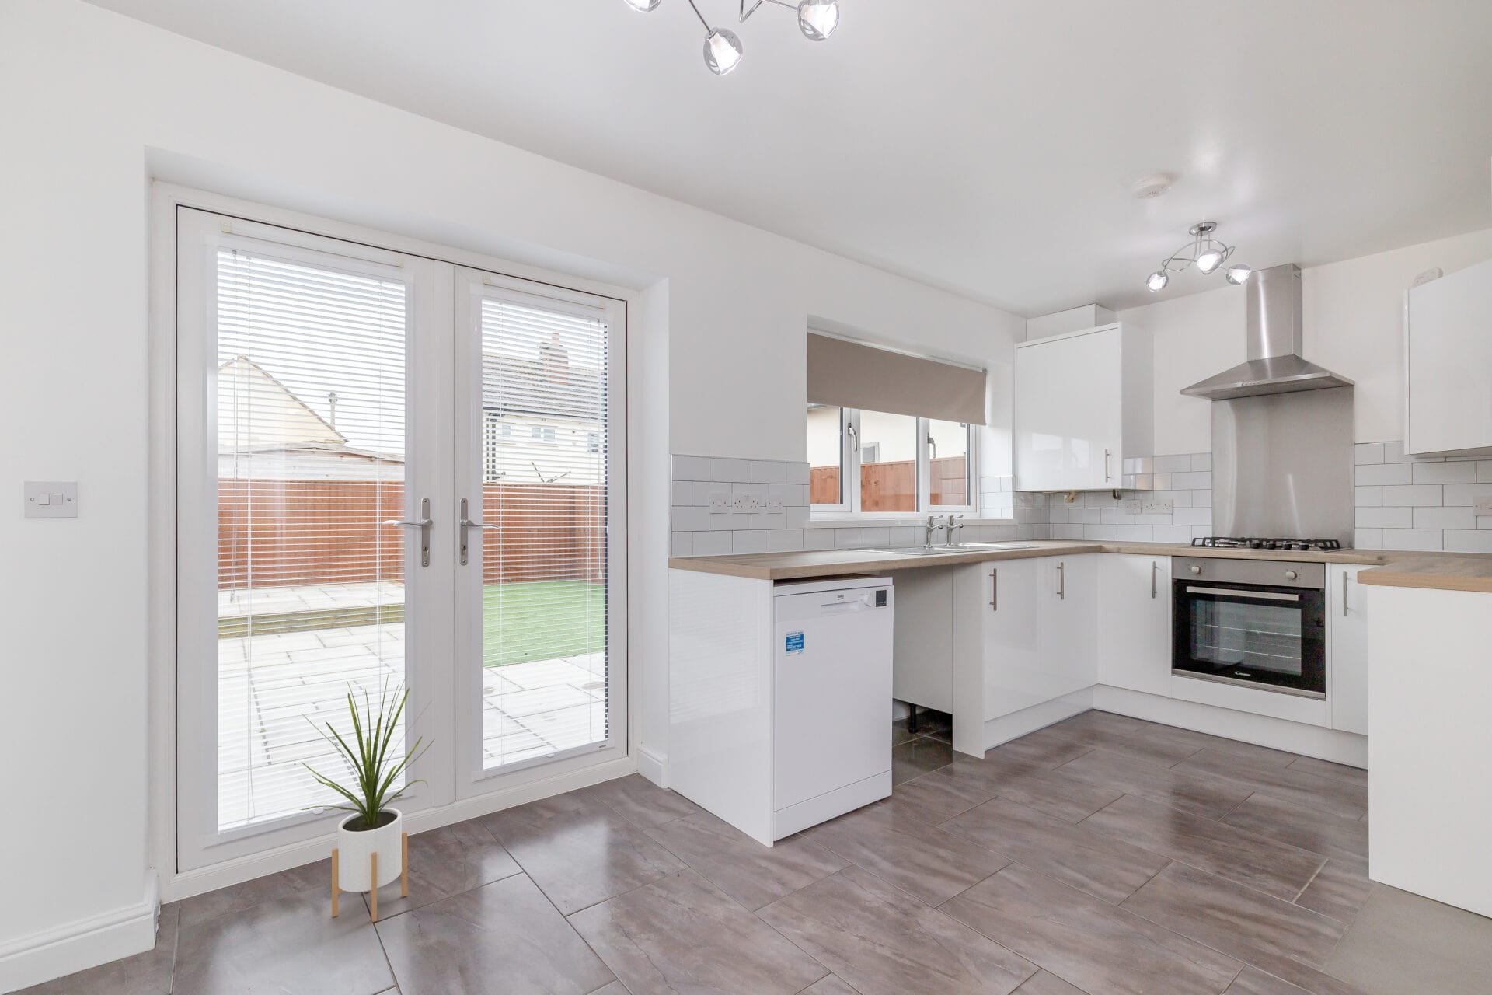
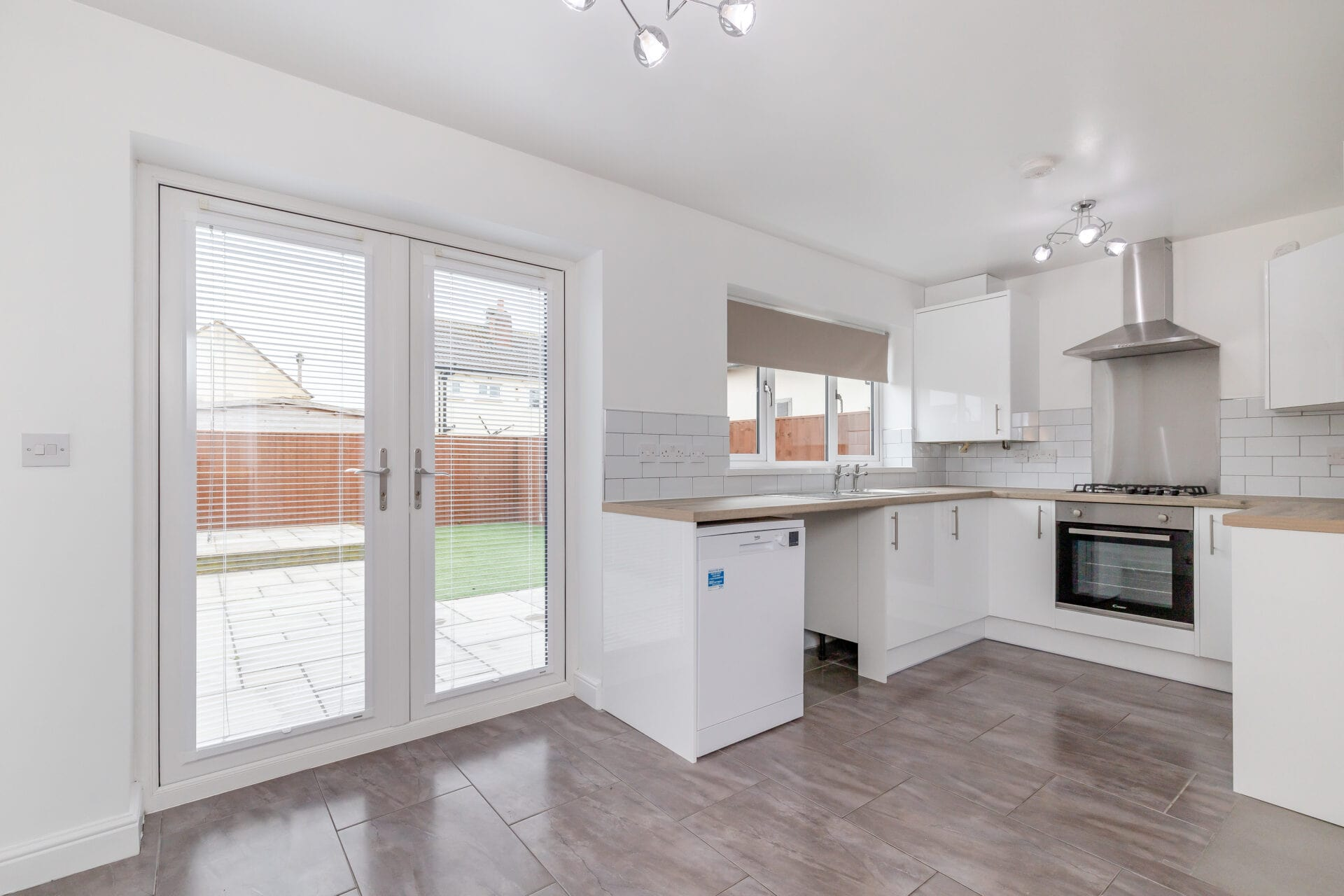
- house plant [299,673,436,923]
